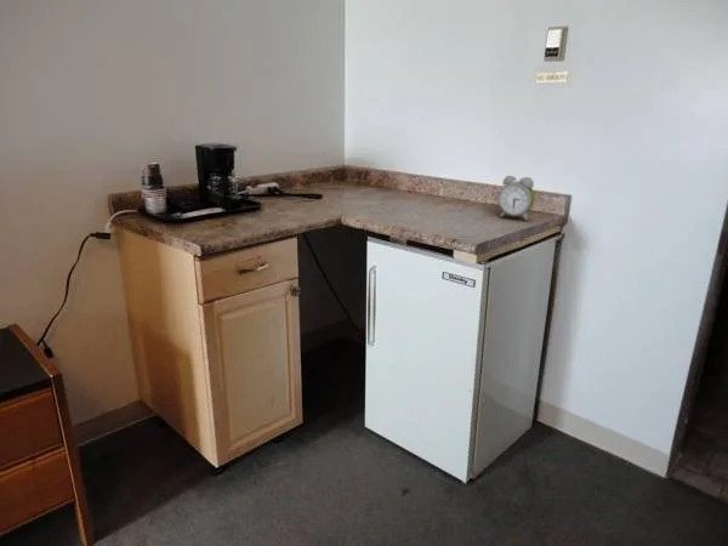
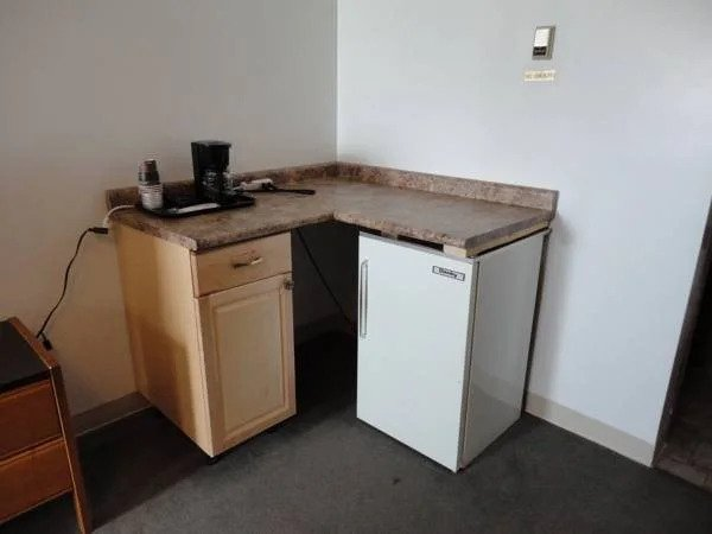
- alarm clock [497,175,536,222]
